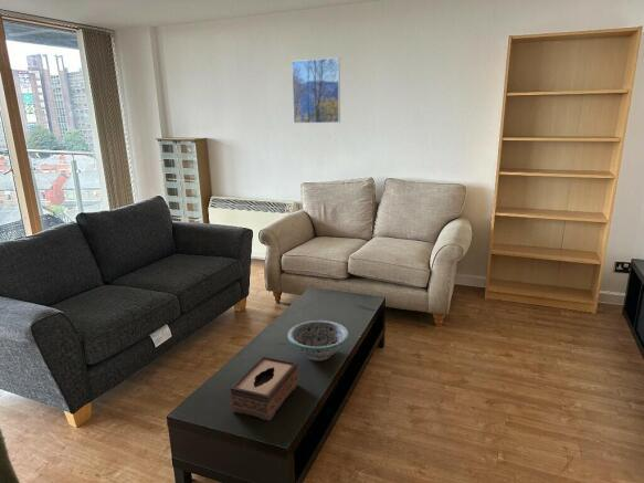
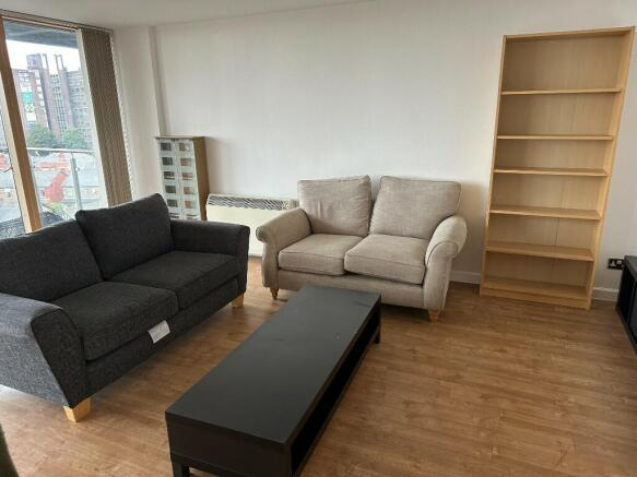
- decorative bowl [287,319,350,361]
- tissue box [229,355,299,422]
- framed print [291,56,341,125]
